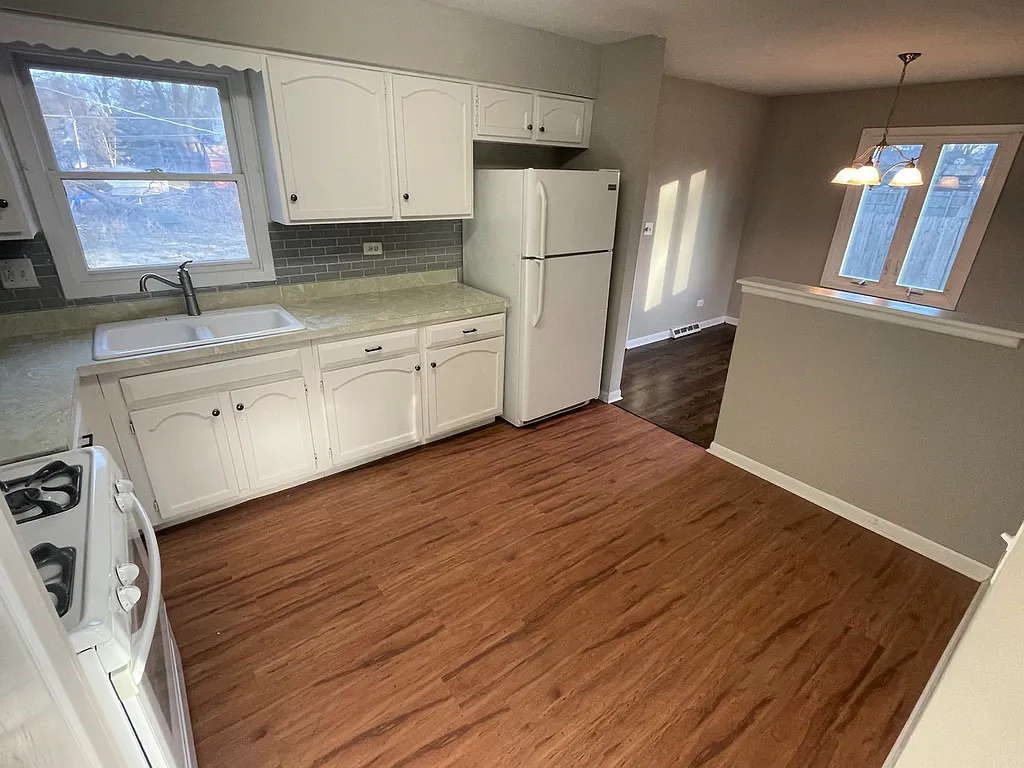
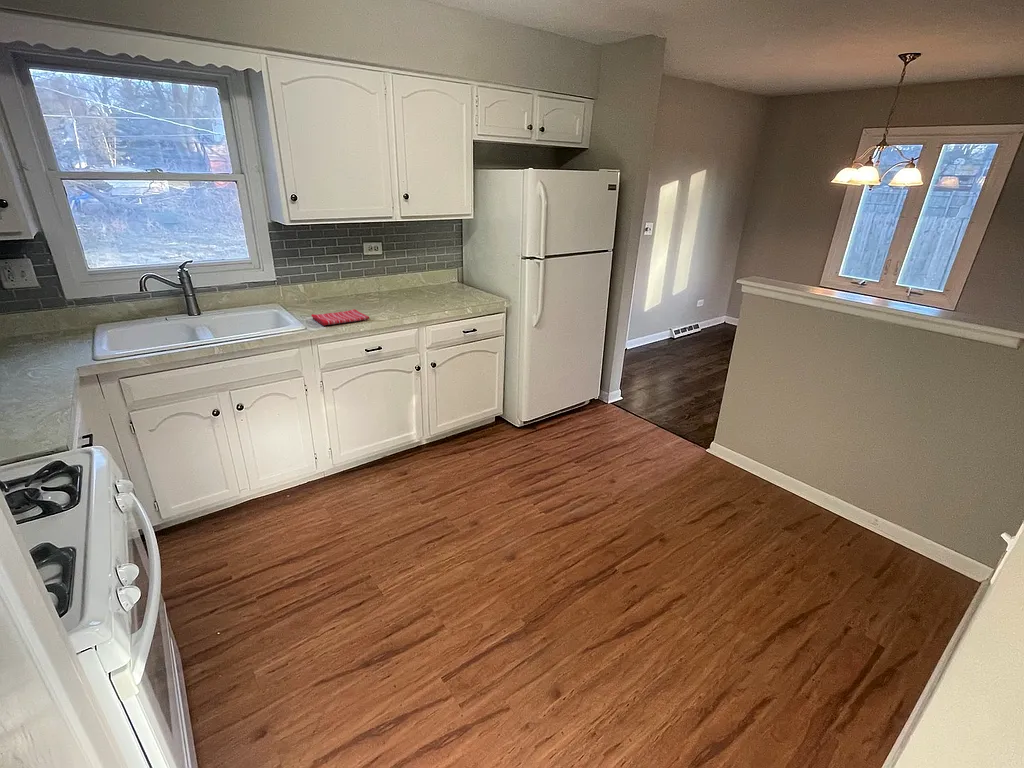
+ dish towel [311,308,370,326]
